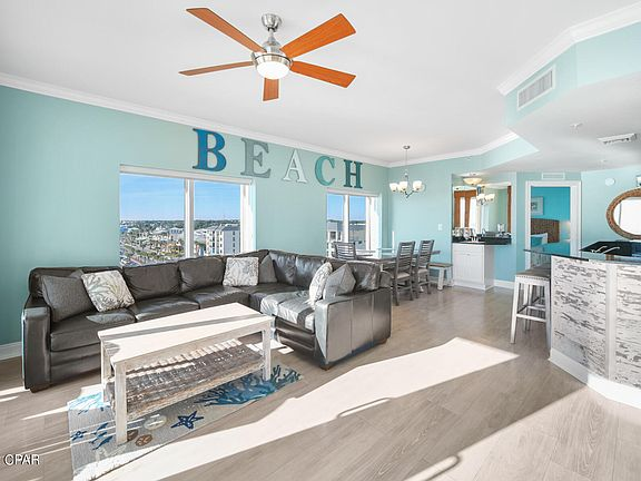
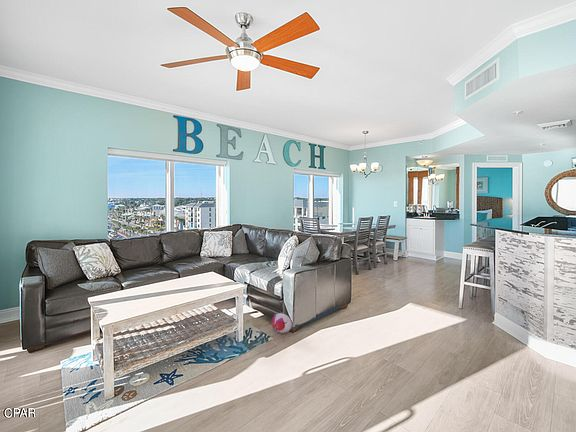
+ plush toy [270,312,293,335]
